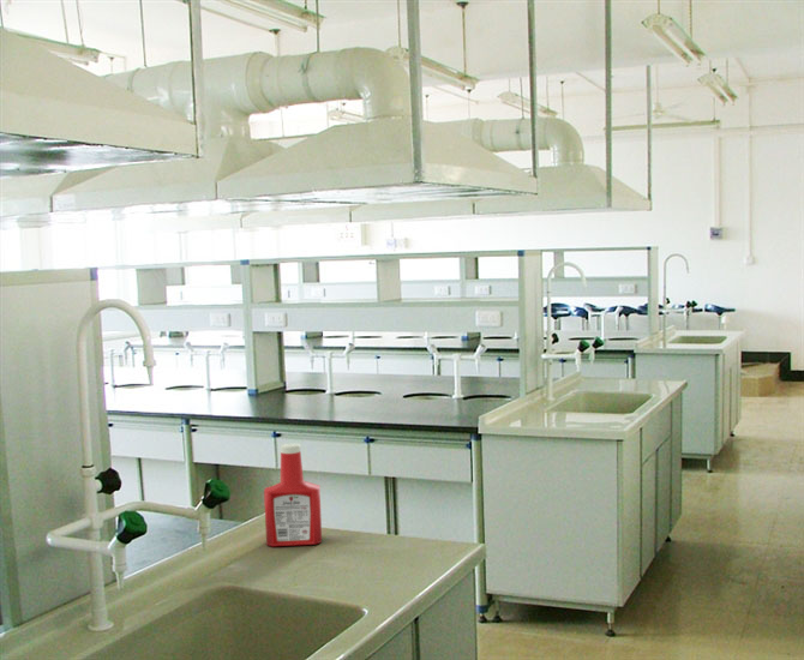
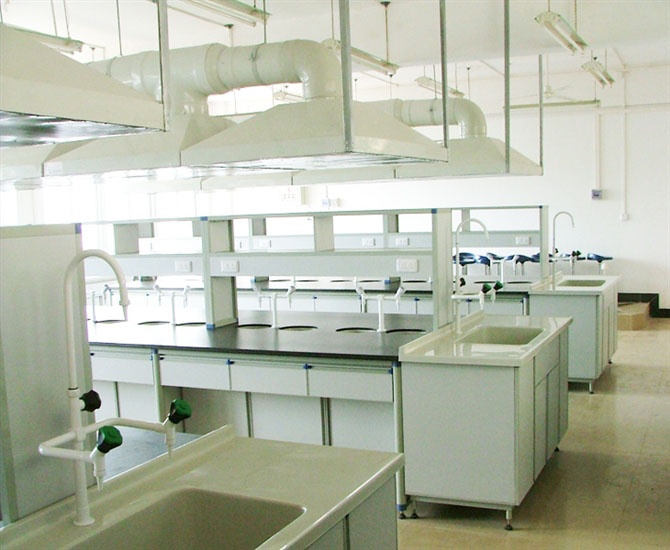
- soap bottle [263,442,323,547]
